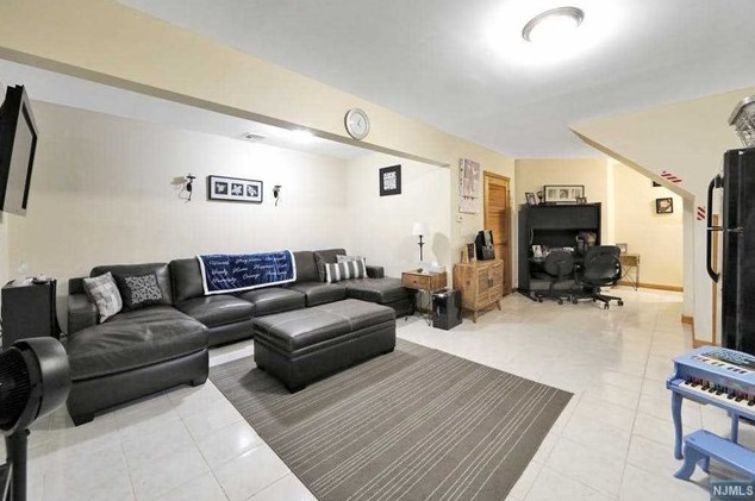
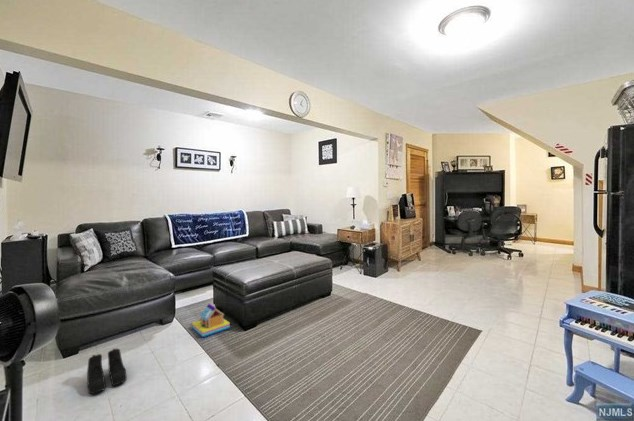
+ toy house [191,303,231,338]
+ boots [86,347,128,395]
